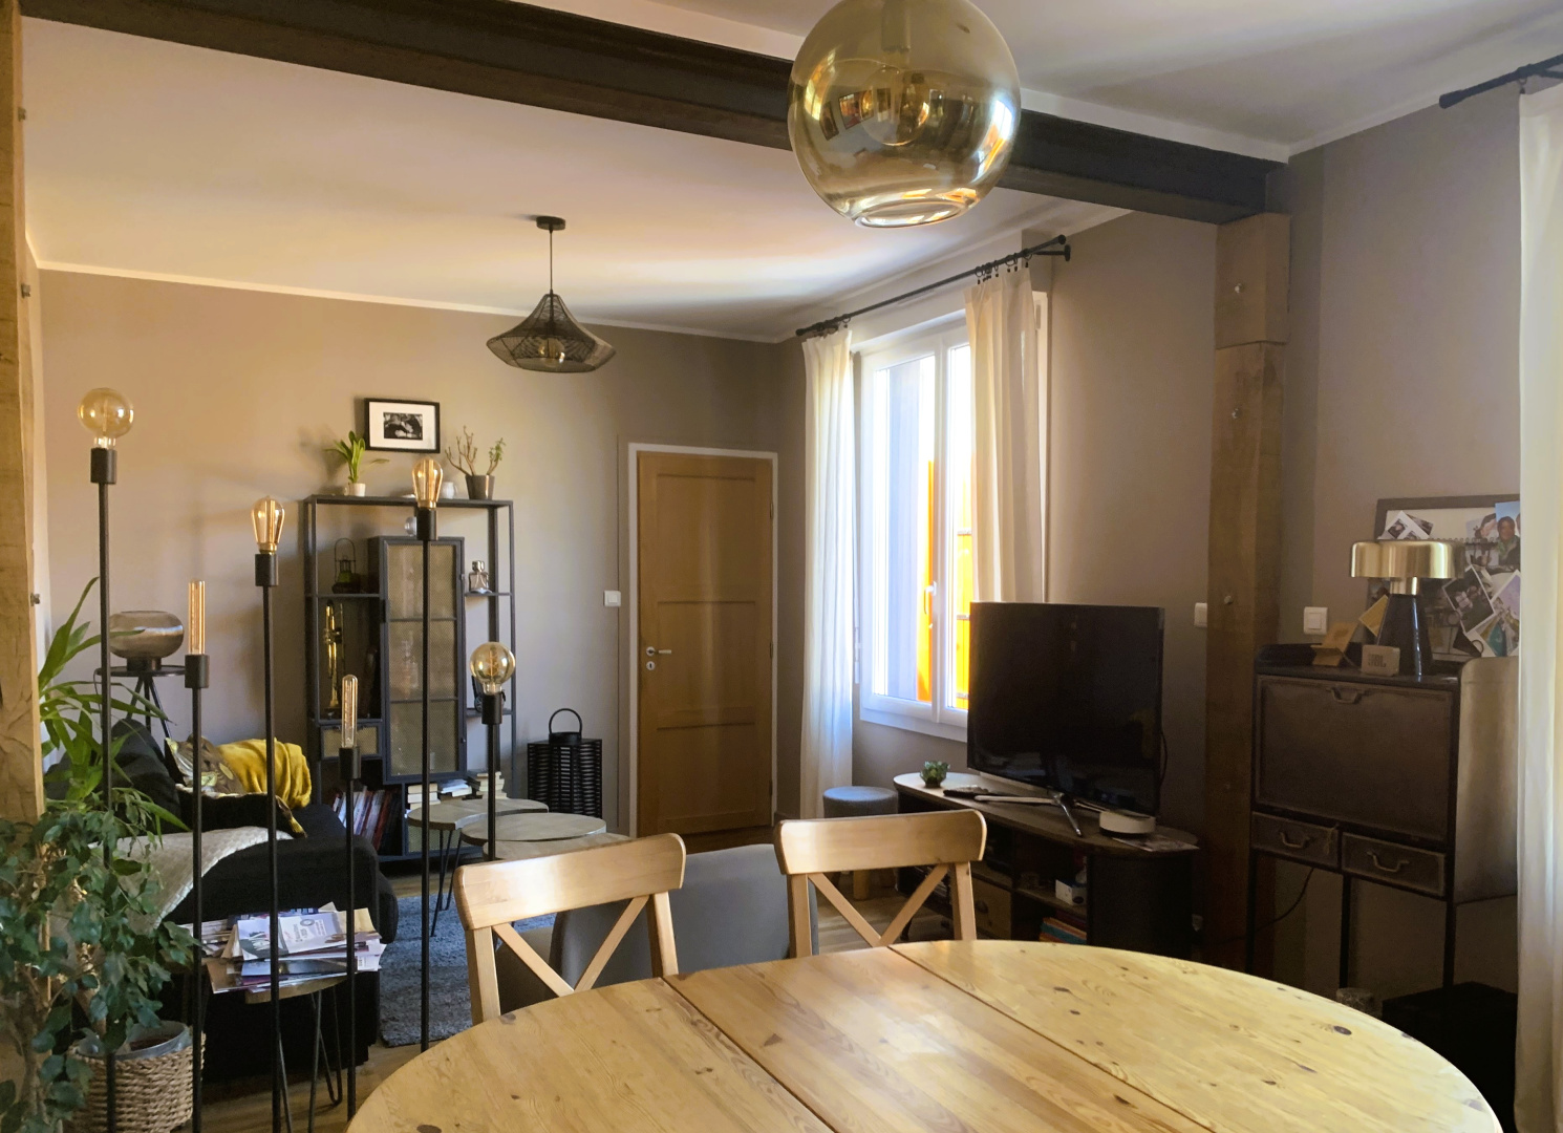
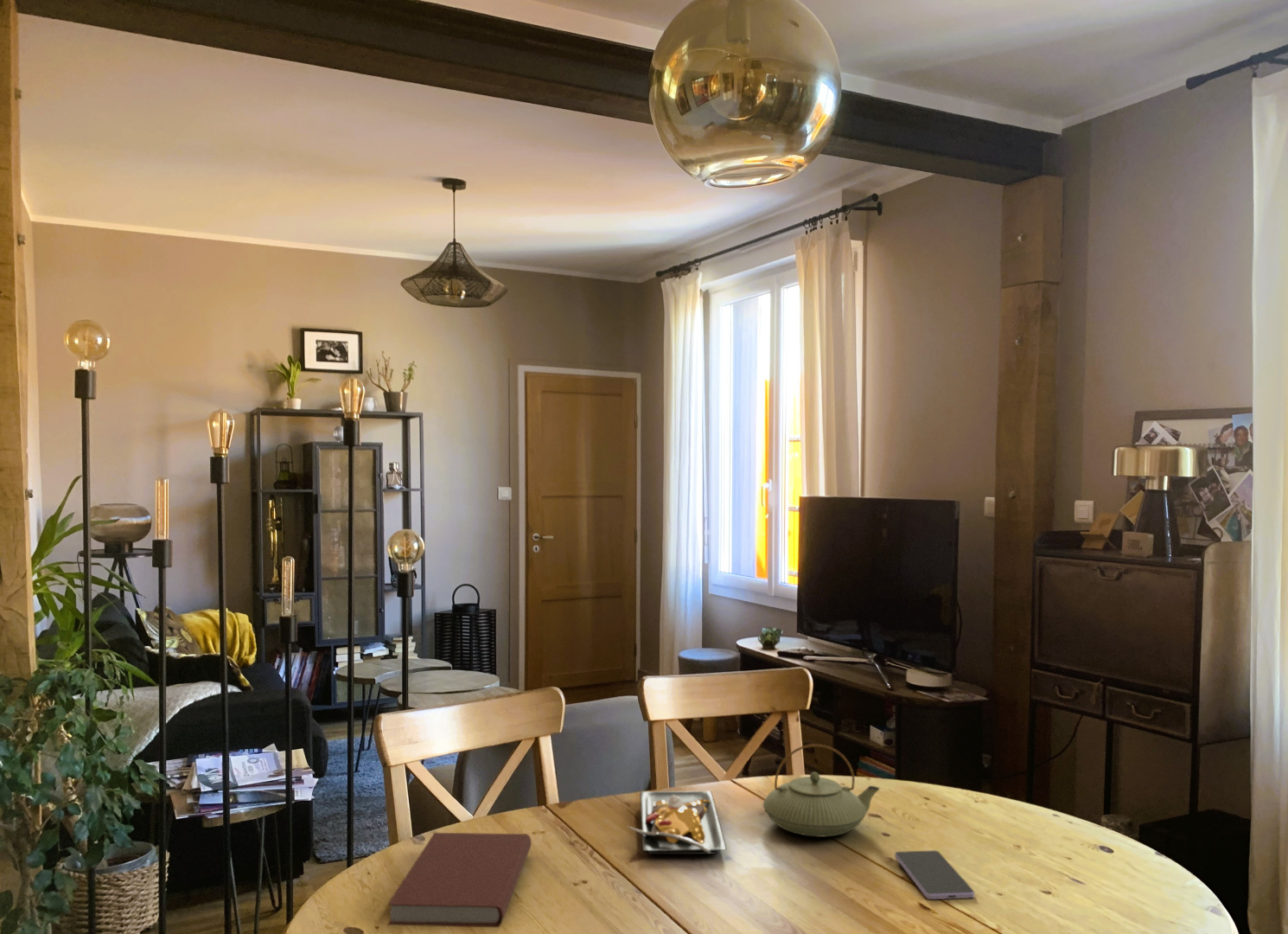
+ book [386,832,532,928]
+ teapot [762,743,881,838]
+ smartphone [894,849,975,900]
+ plate [625,790,728,855]
